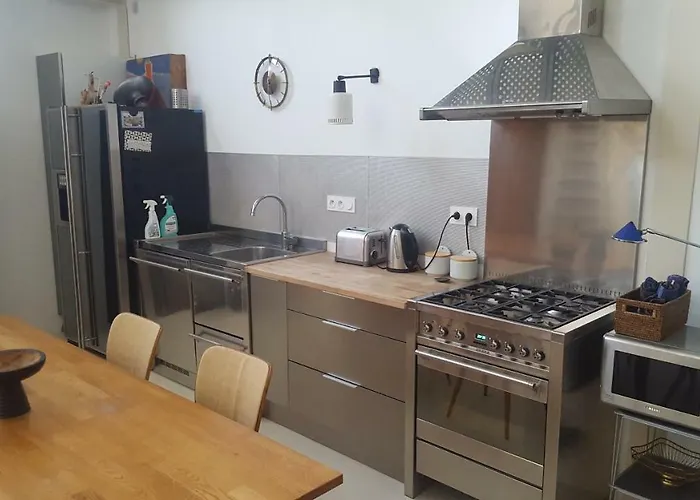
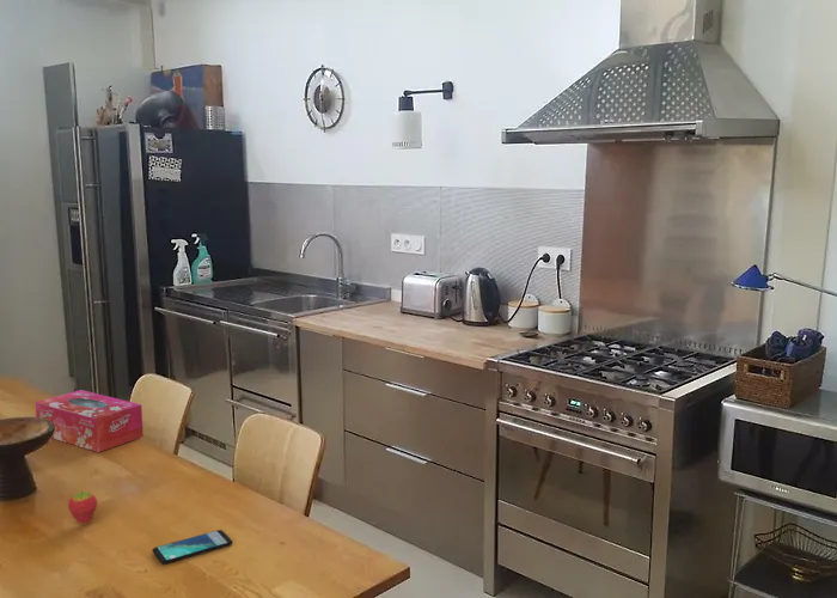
+ smartphone [152,529,233,565]
+ fruit [67,490,98,526]
+ tissue box [35,389,145,453]
